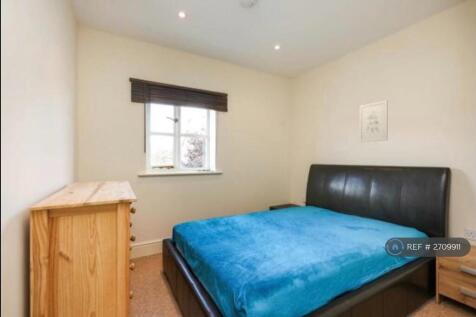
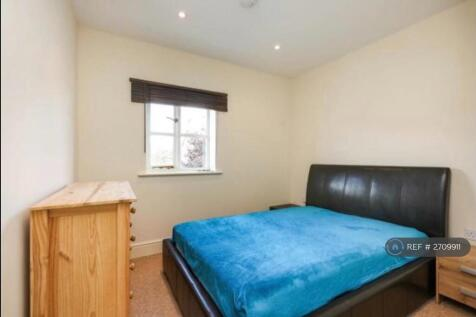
- wall art [358,99,389,143]
